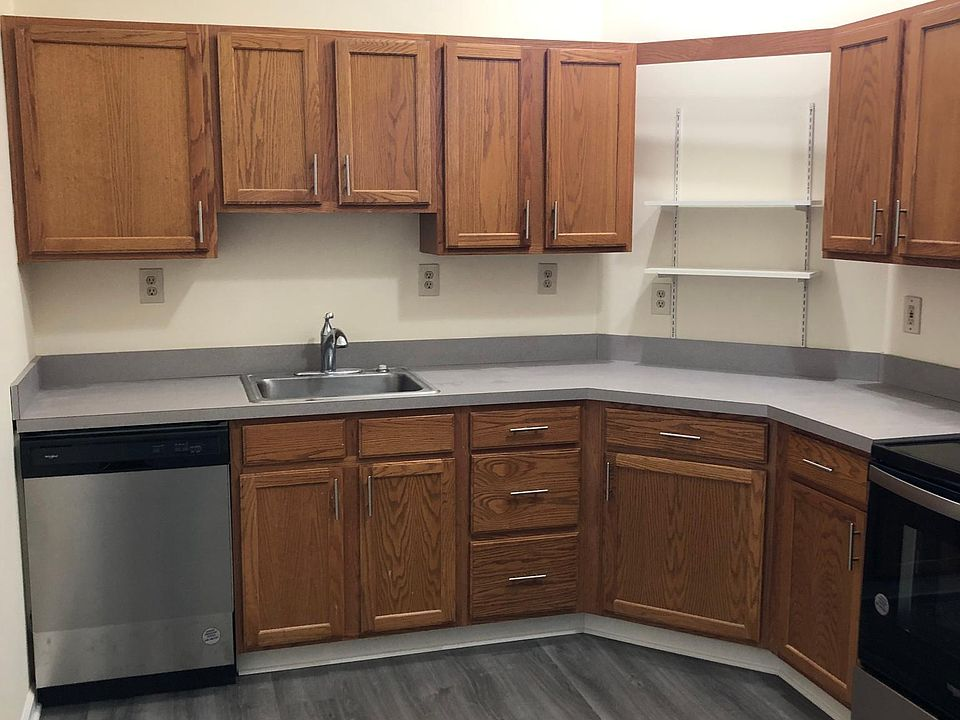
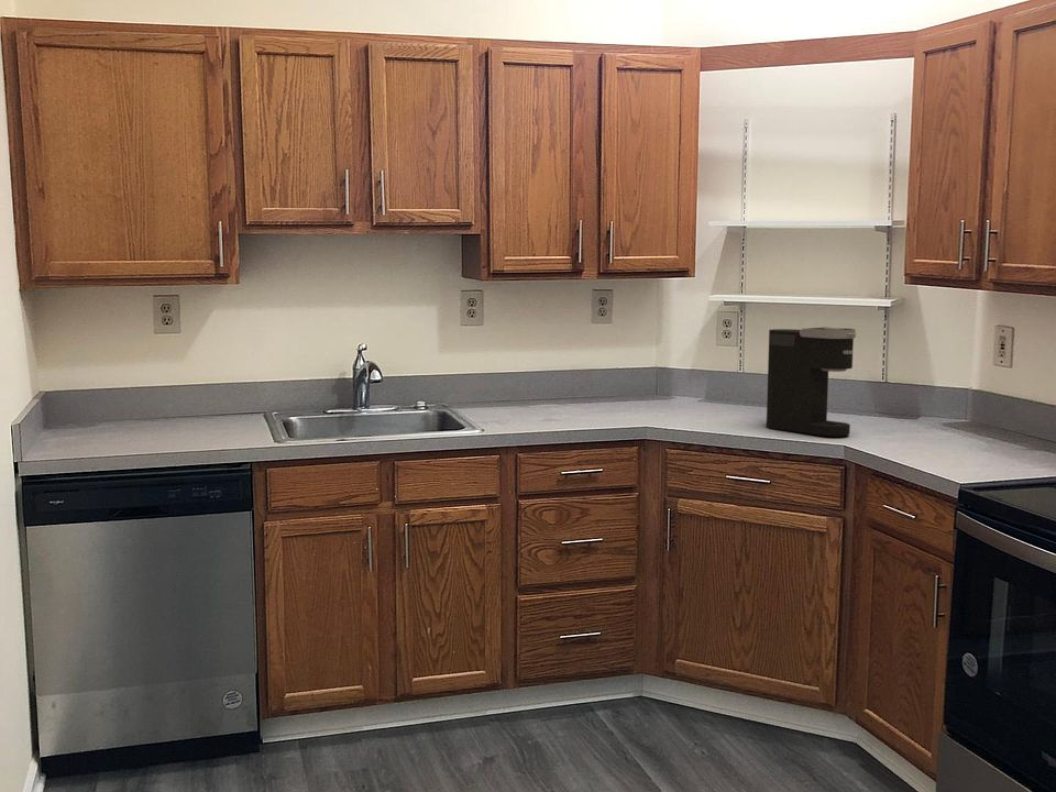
+ coffee maker [766,327,857,438]
